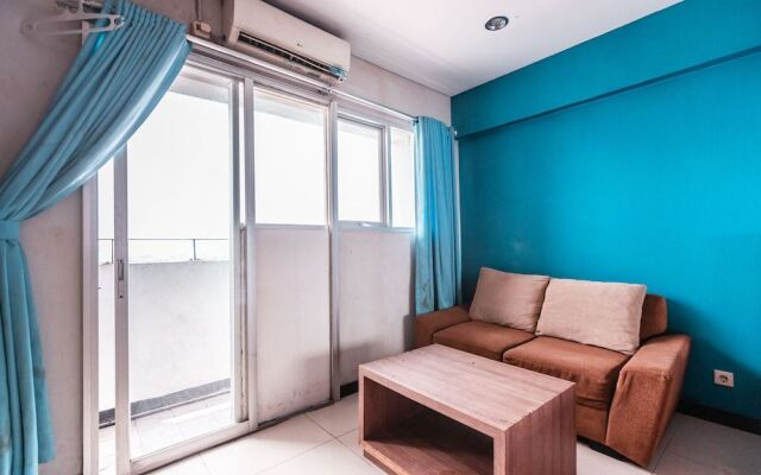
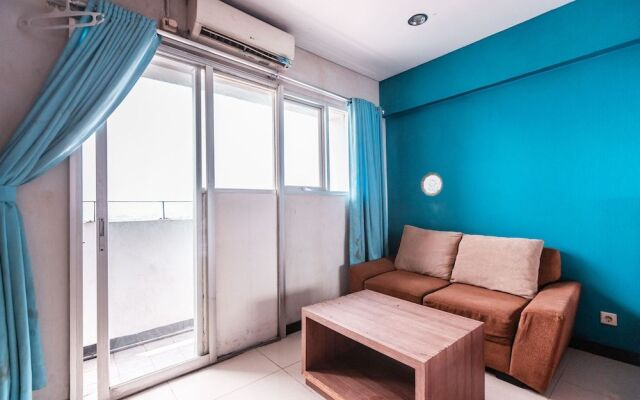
+ decorative plate [420,172,444,197]
